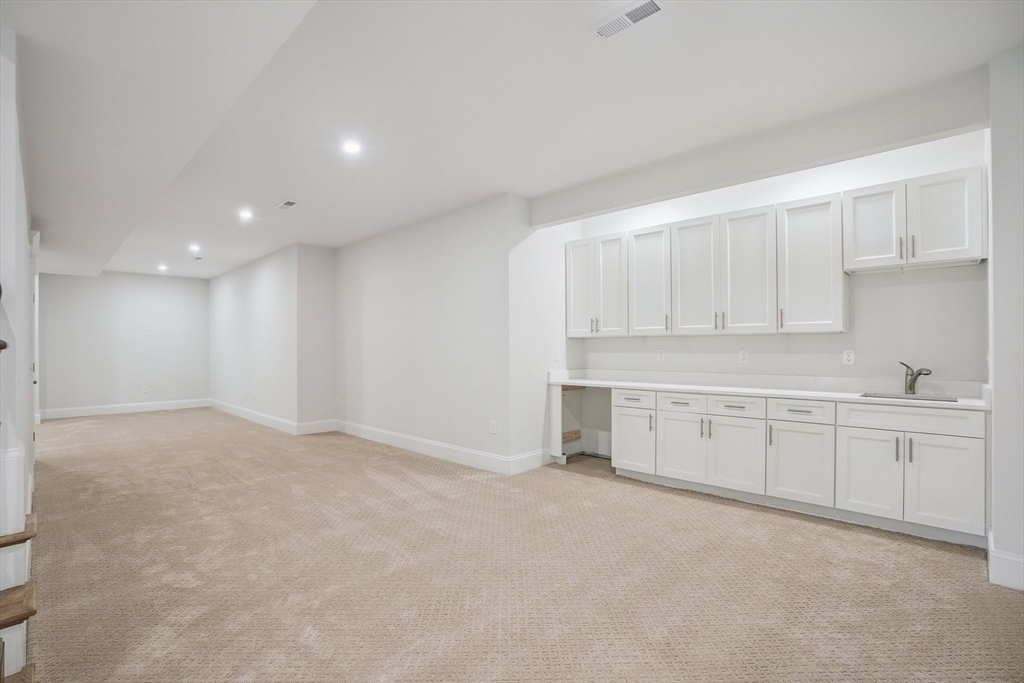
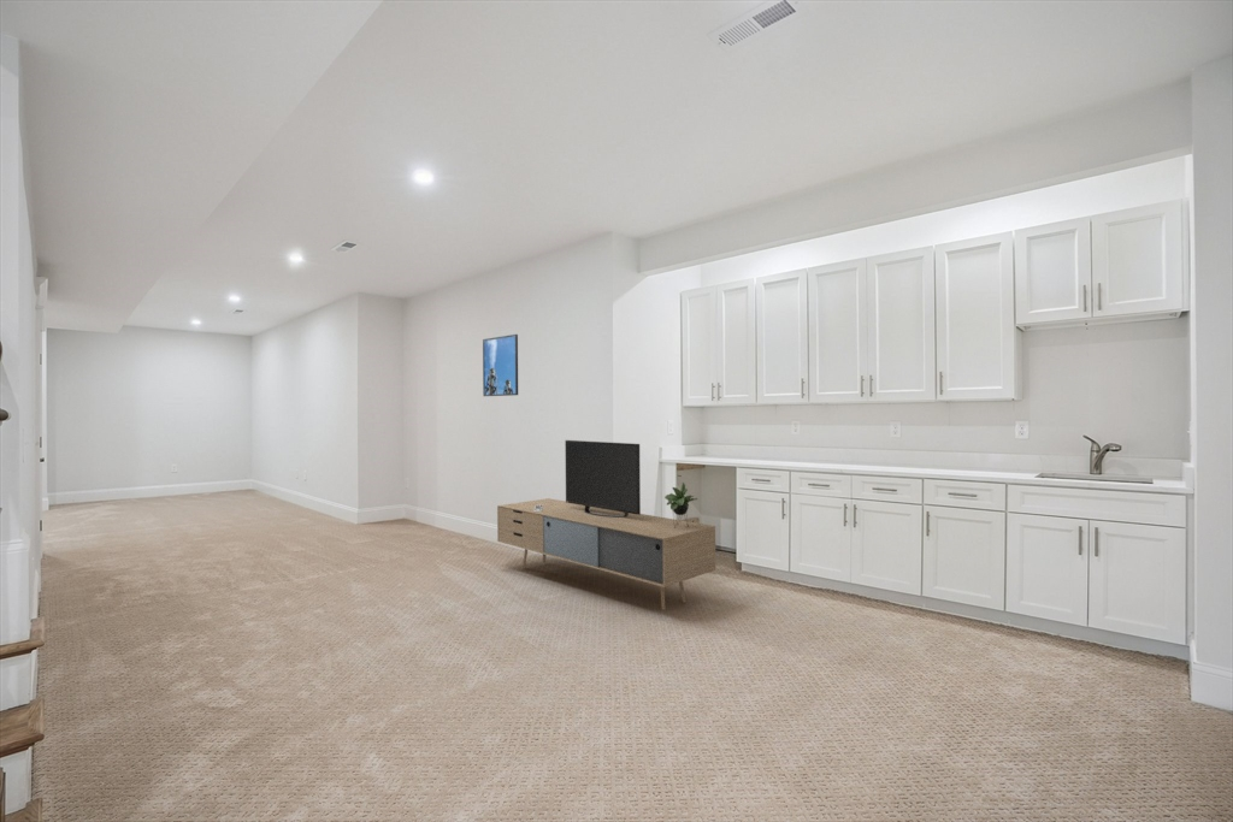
+ media console [496,439,716,611]
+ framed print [482,333,519,397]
